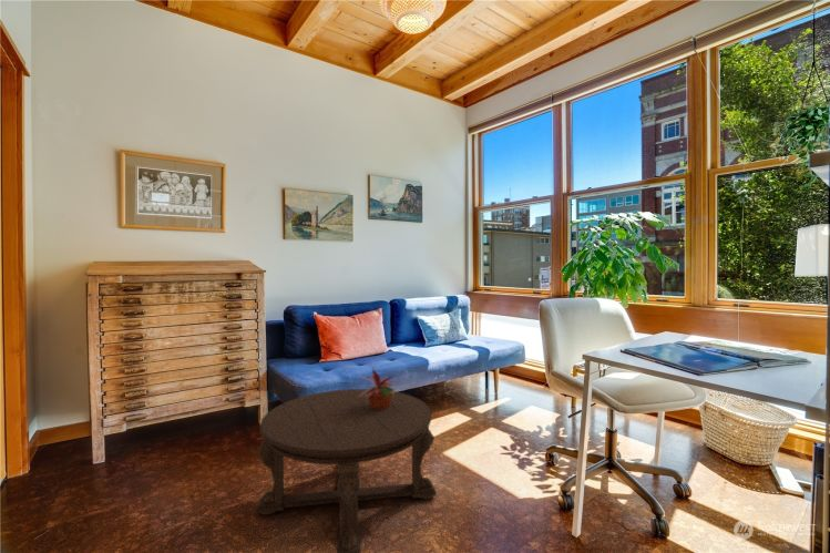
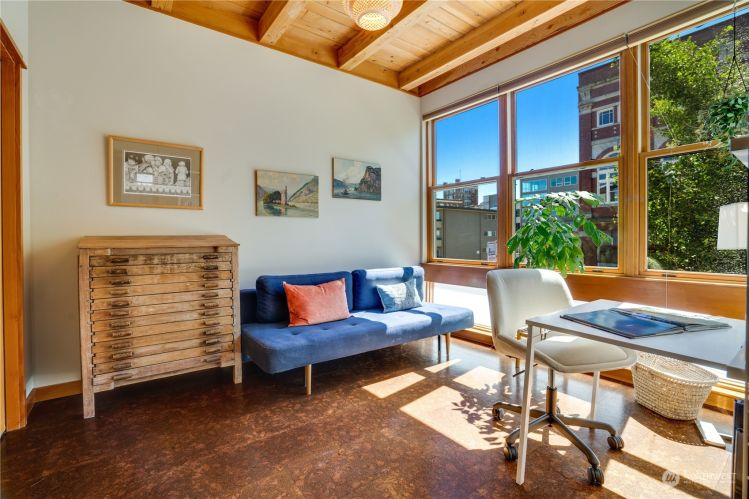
- coffee table [255,388,438,553]
- potted plant [358,368,404,409]
